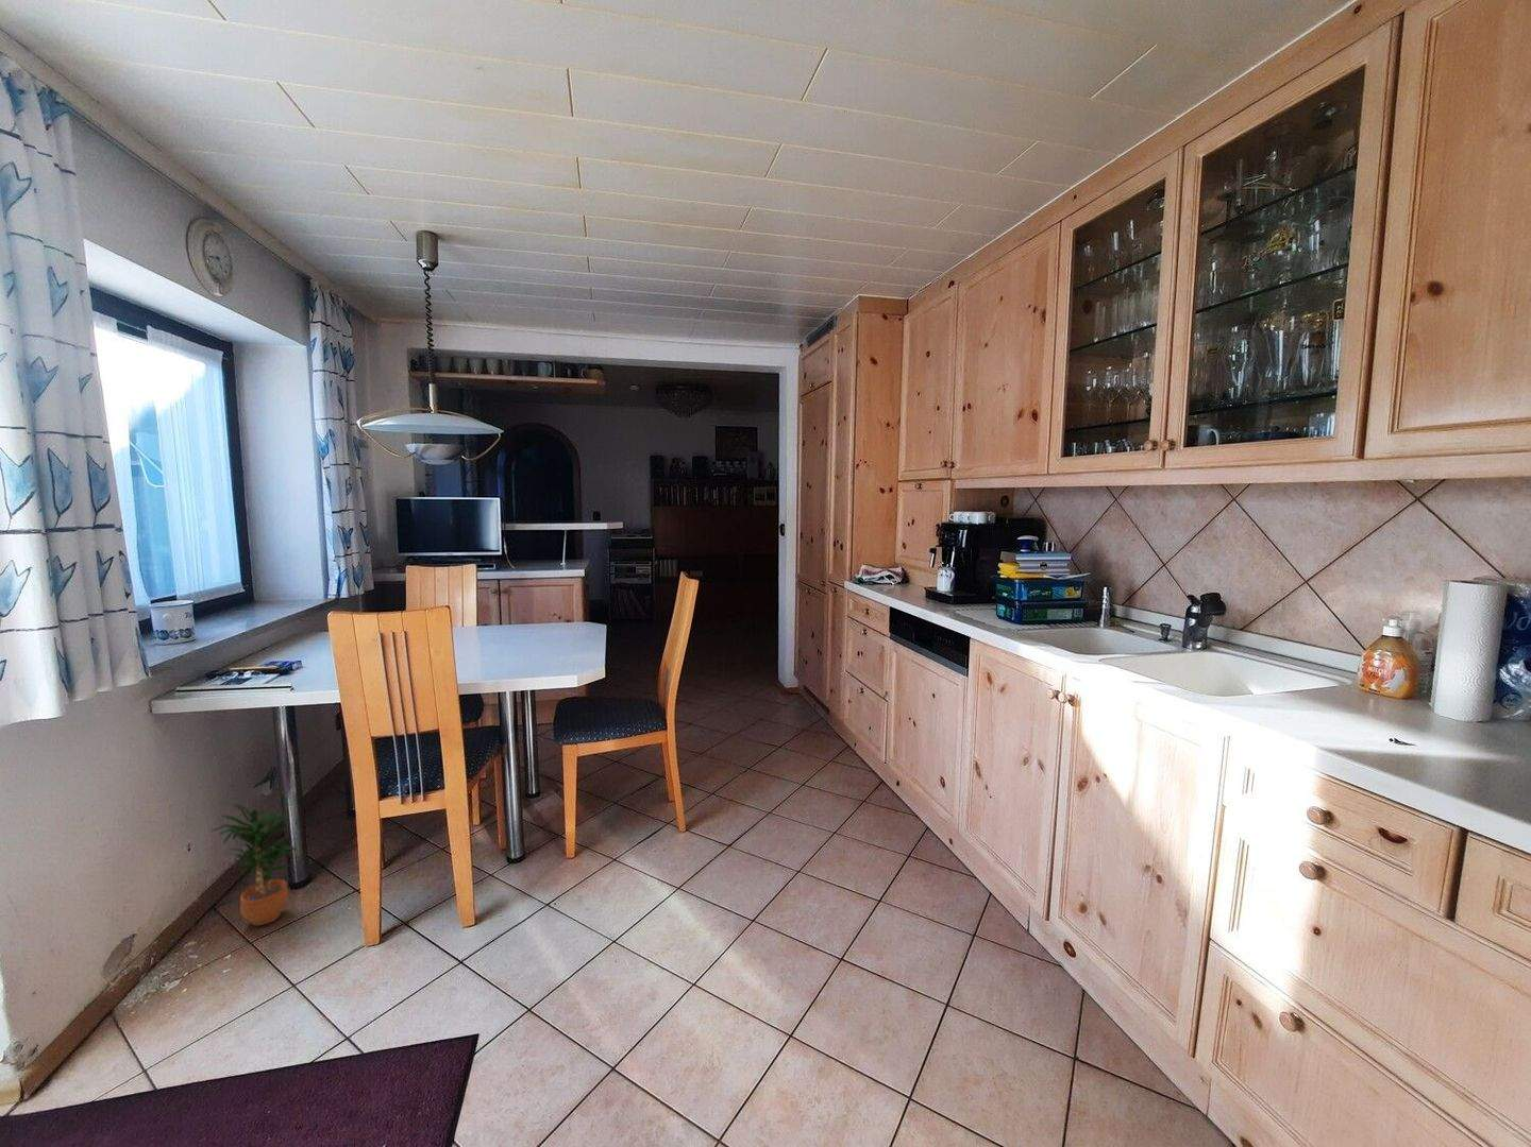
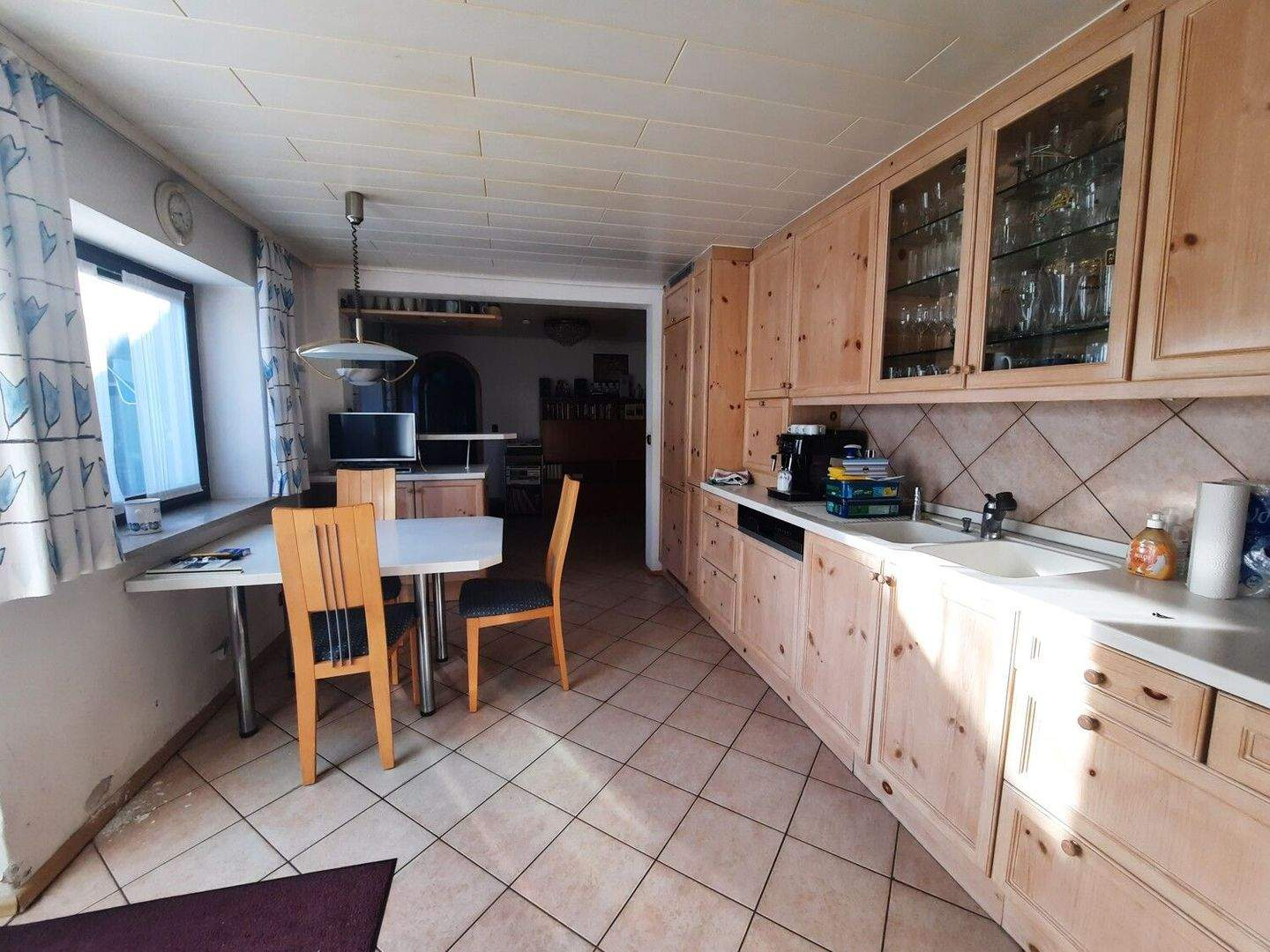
- potted plant [210,802,298,927]
